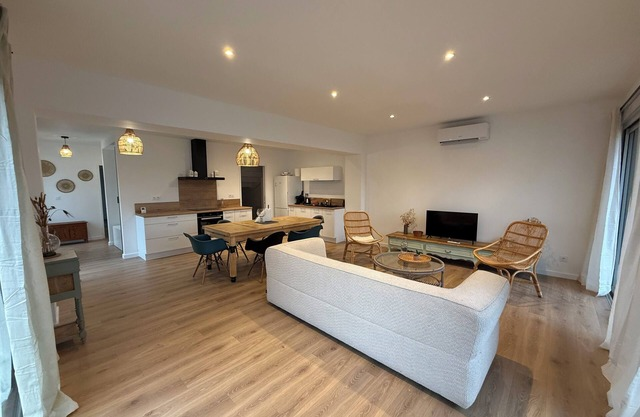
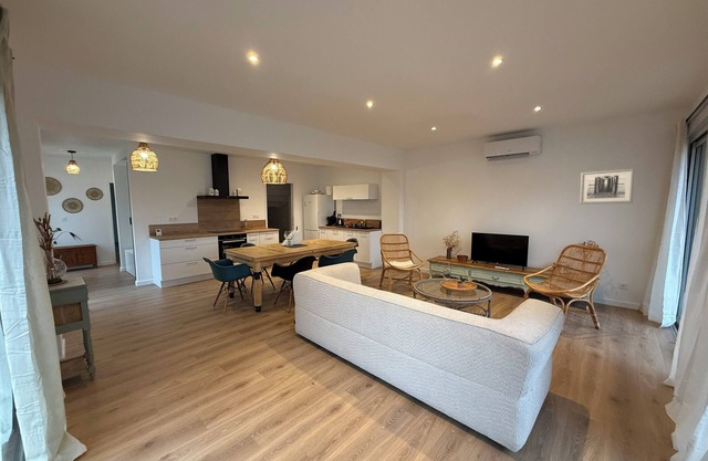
+ wall art [579,167,635,205]
